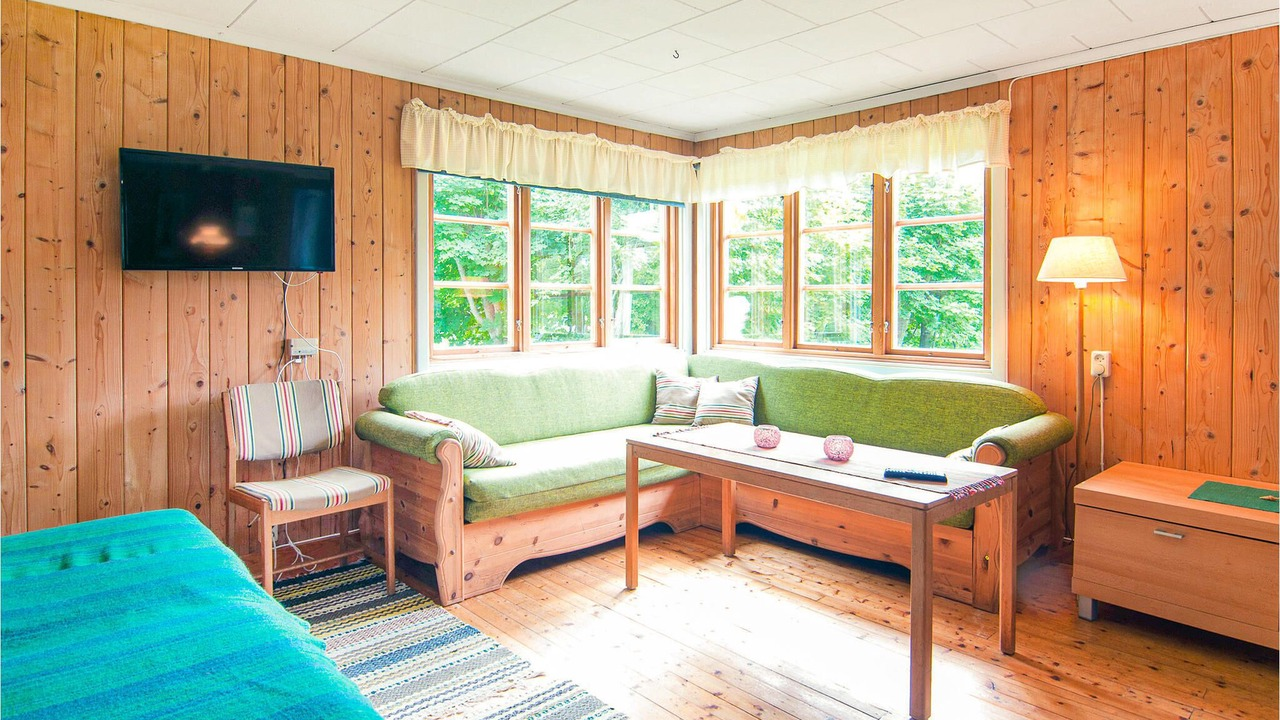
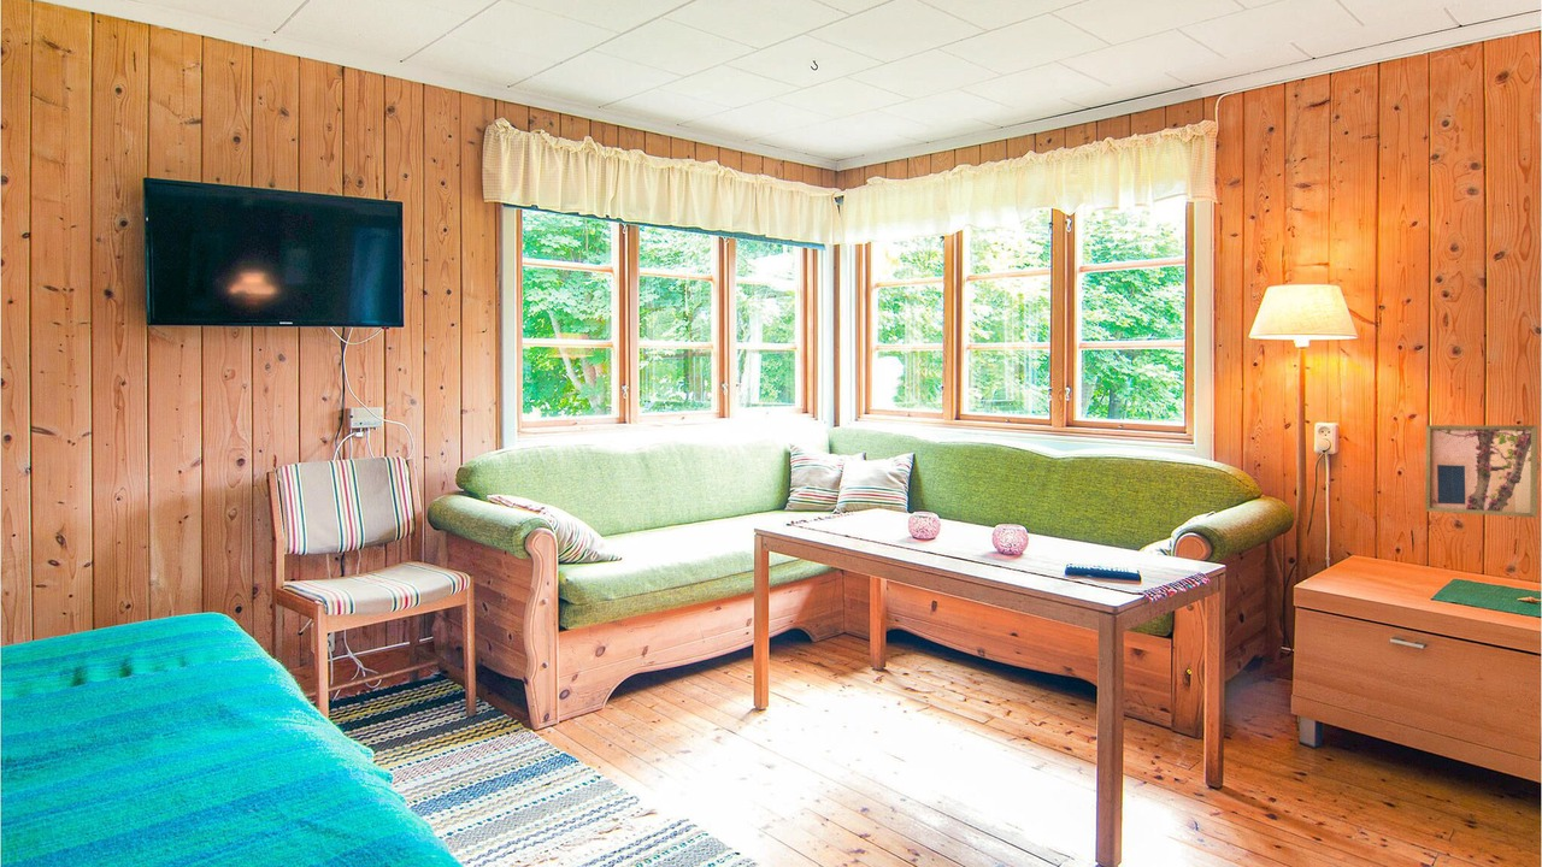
+ wall art [1424,424,1540,519]
